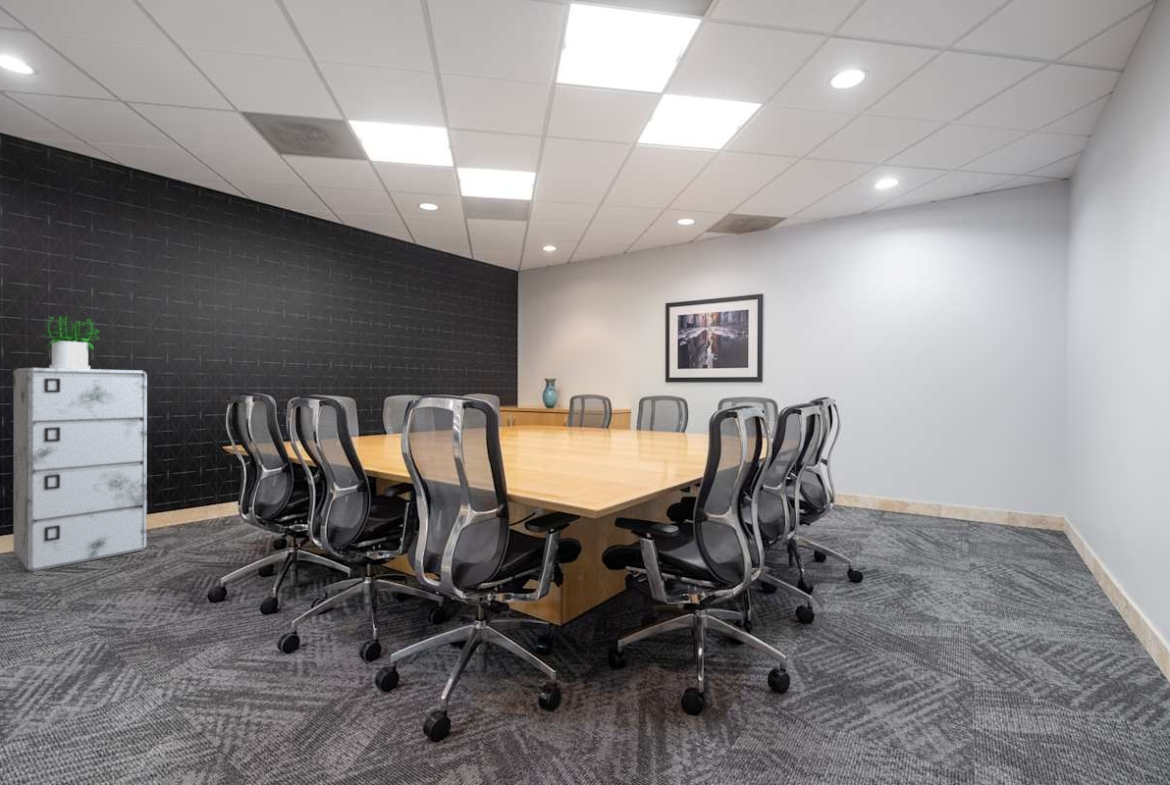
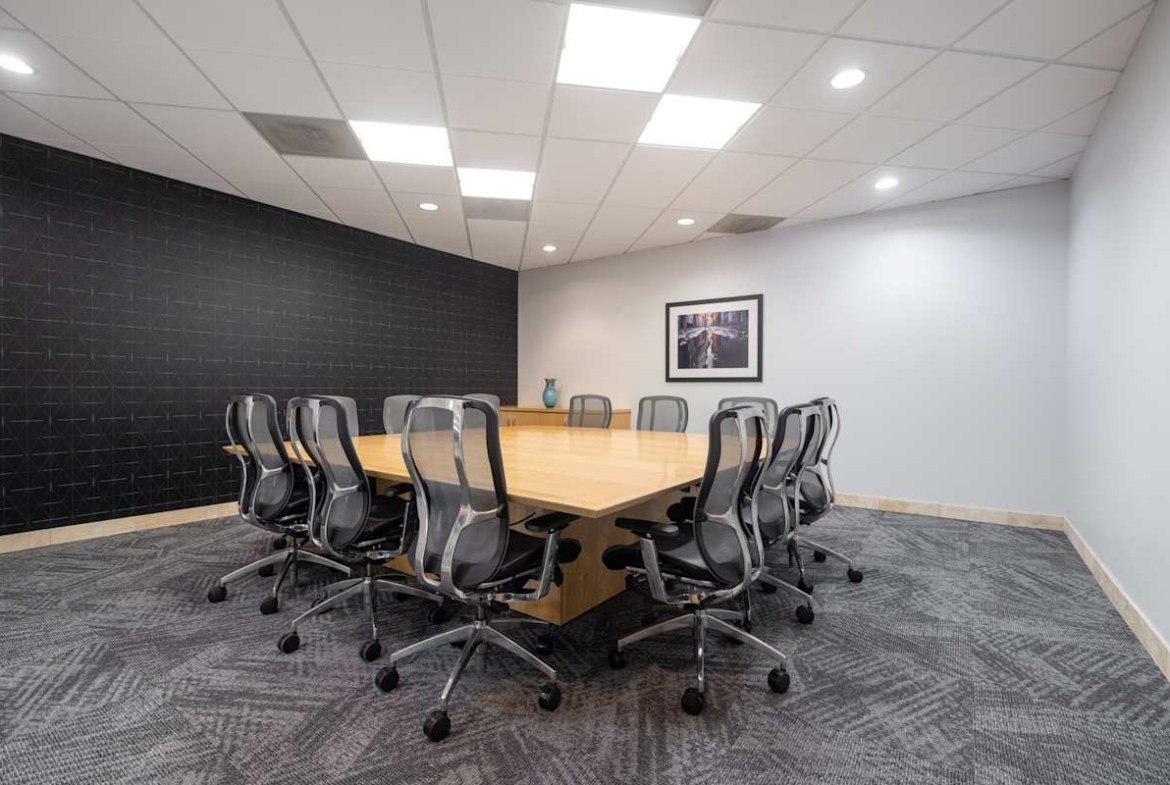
- filing cabinet [13,367,148,573]
- potted plant [40,315,101,369]
